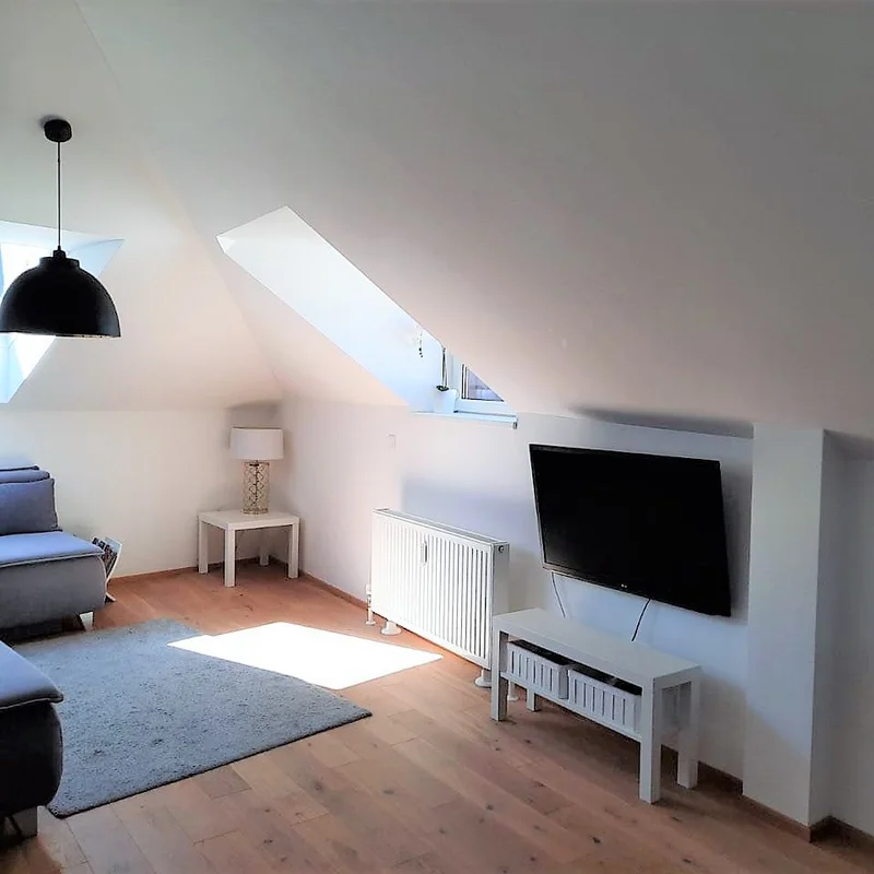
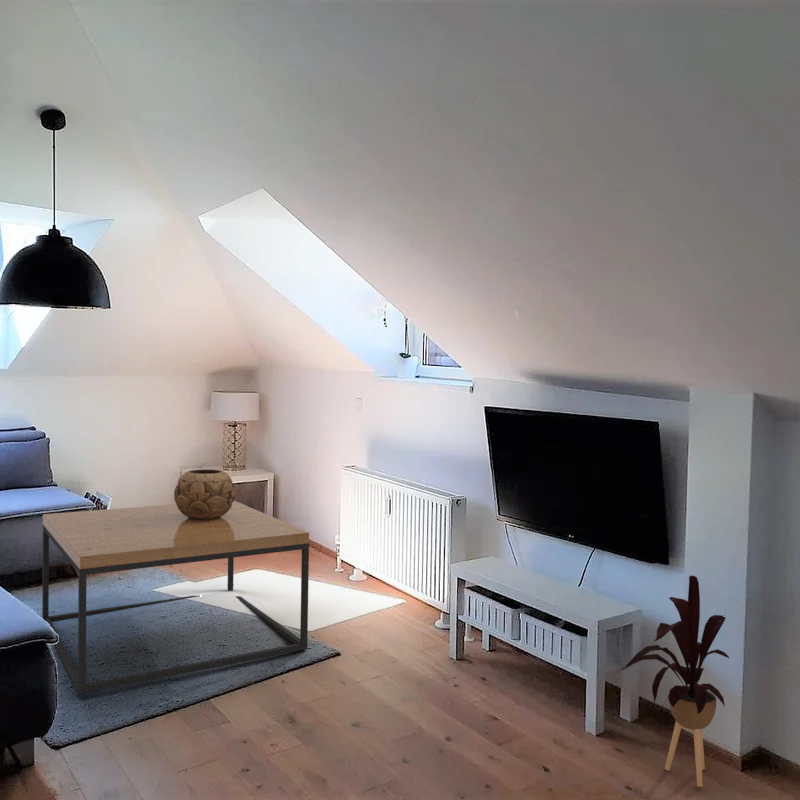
+ coffee table [41,500,310,695]
+ decorative bowl [173,468,236,520]
+ house plant [620,574,730,788]
